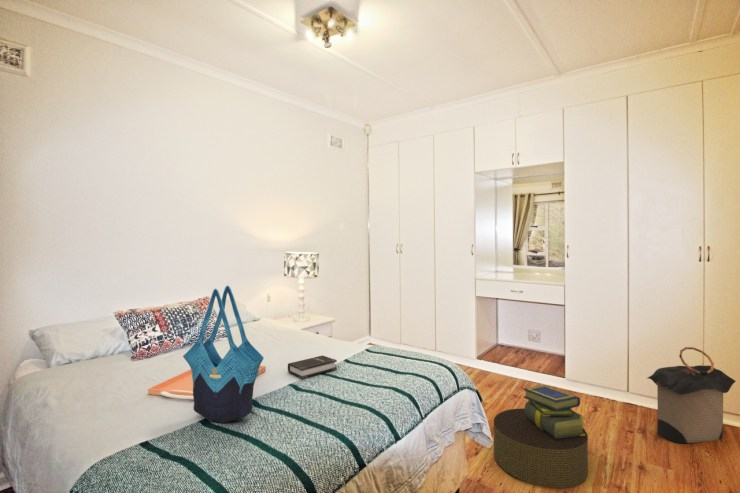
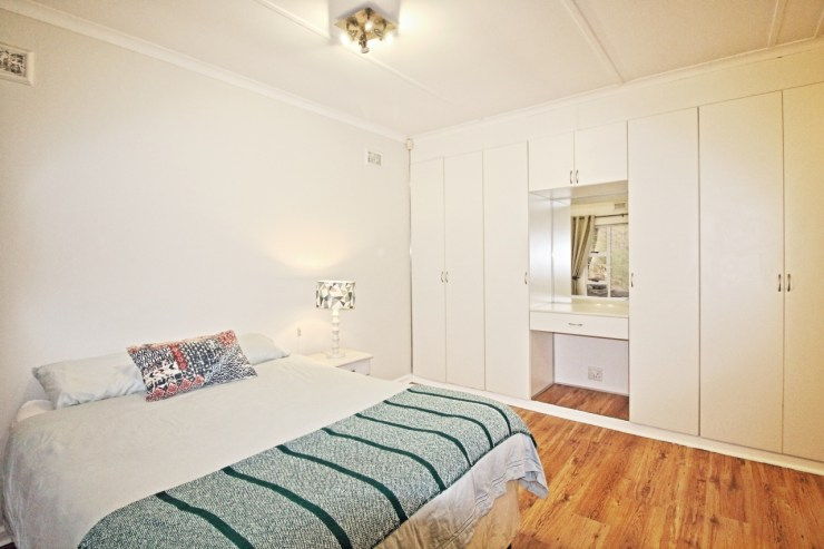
- tote bag [182,284,265,424]
- serving tray [147,365,267,400]
- laundry hamper [647,346,737,444]
- storage ottoman [493,408,589,489]
- stack of books [523,384,586,439]
- hardback book [287,354,338,380]
